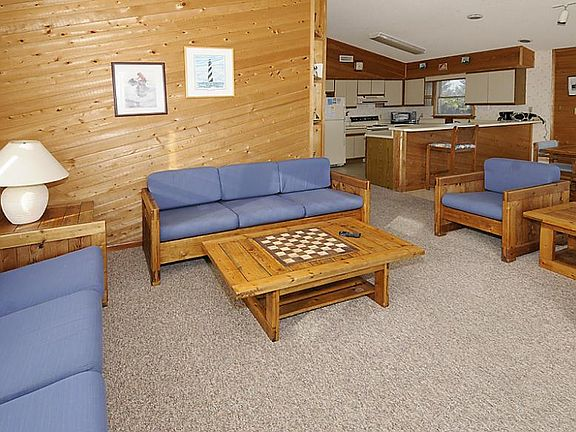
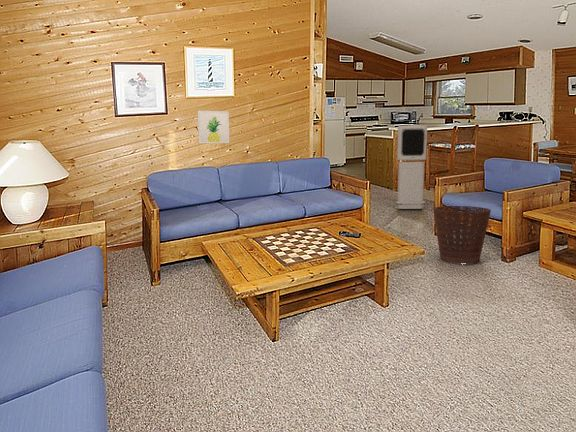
+ air purifier [395,125,428,210]
+ basket [432,205,492,264]
+ wall art [197,110,230,144]
